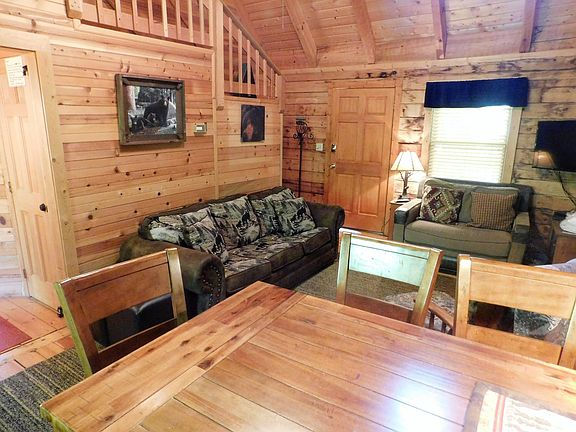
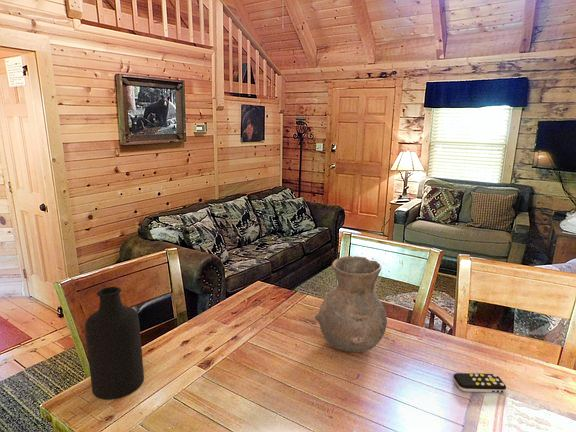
+ remote control [452,372,507,393]
+ bottle [84,286,145,400]
+ vase [314,255,388,353]
